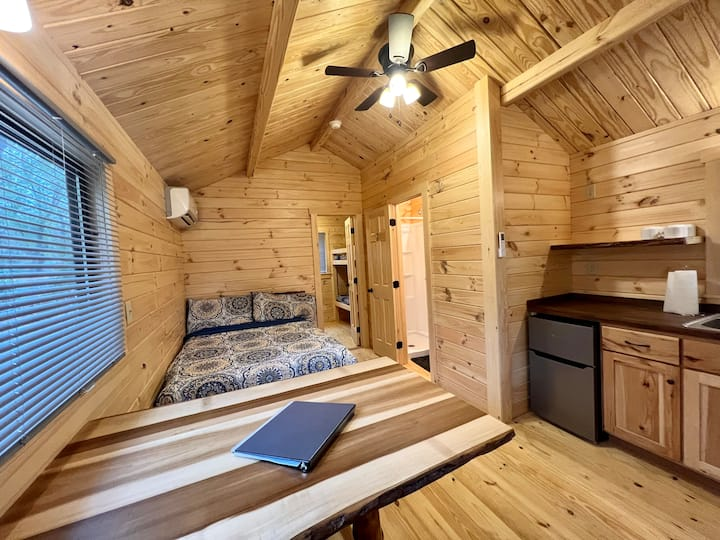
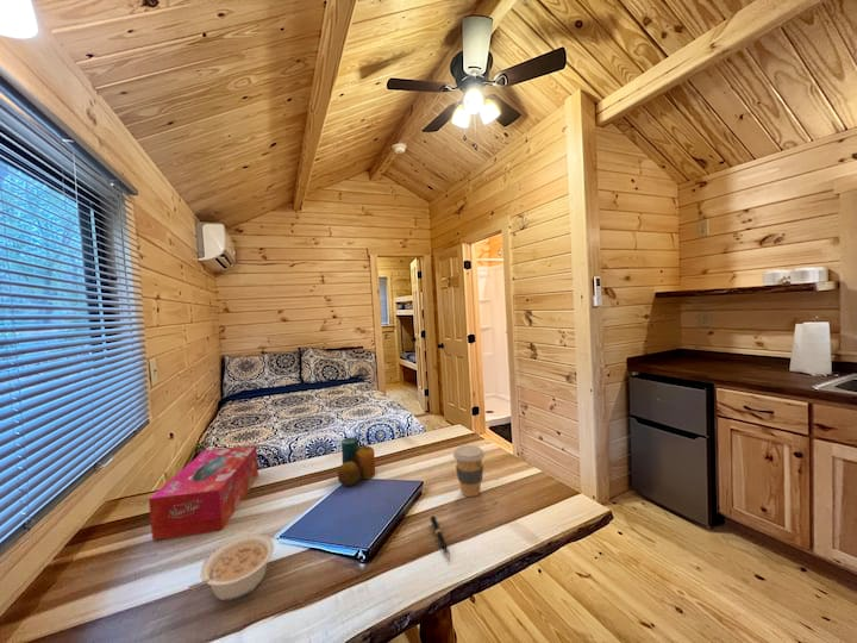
+ candle [337,436,376,487]
+ tissue box [148,444,259,542]
+ pen [428,514,451,562]
+ coffee cup [452,444,486,498]
+ legume [187,533,275,603]
